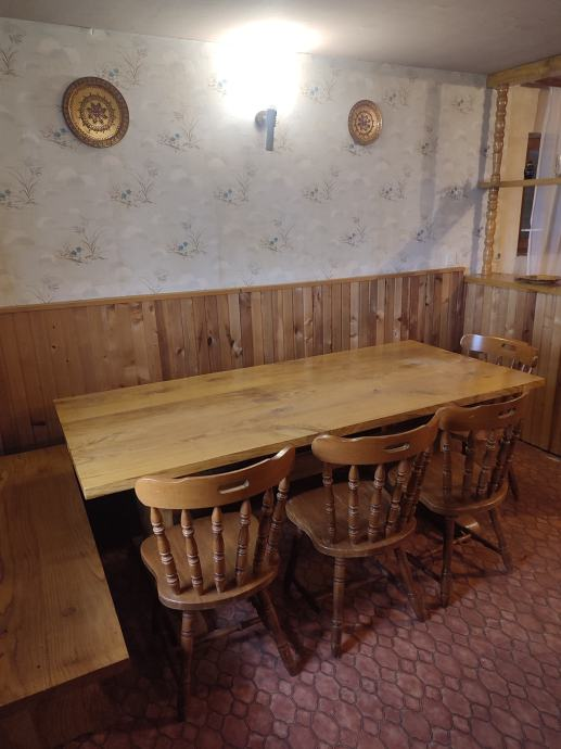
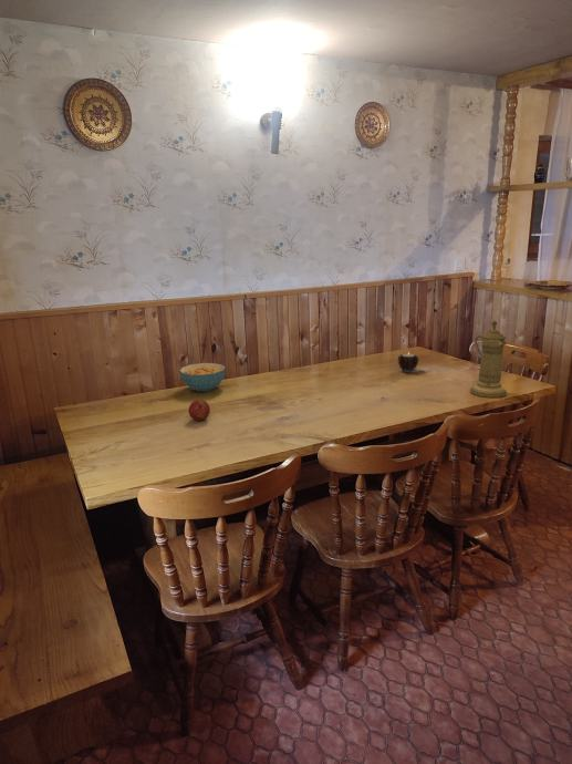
+ cereal bowl [178,362,227,393]
+ fruit [188,399,211,422]
+ coffee pot [469,320,508,399]
+ candle [397,351,420,373]
